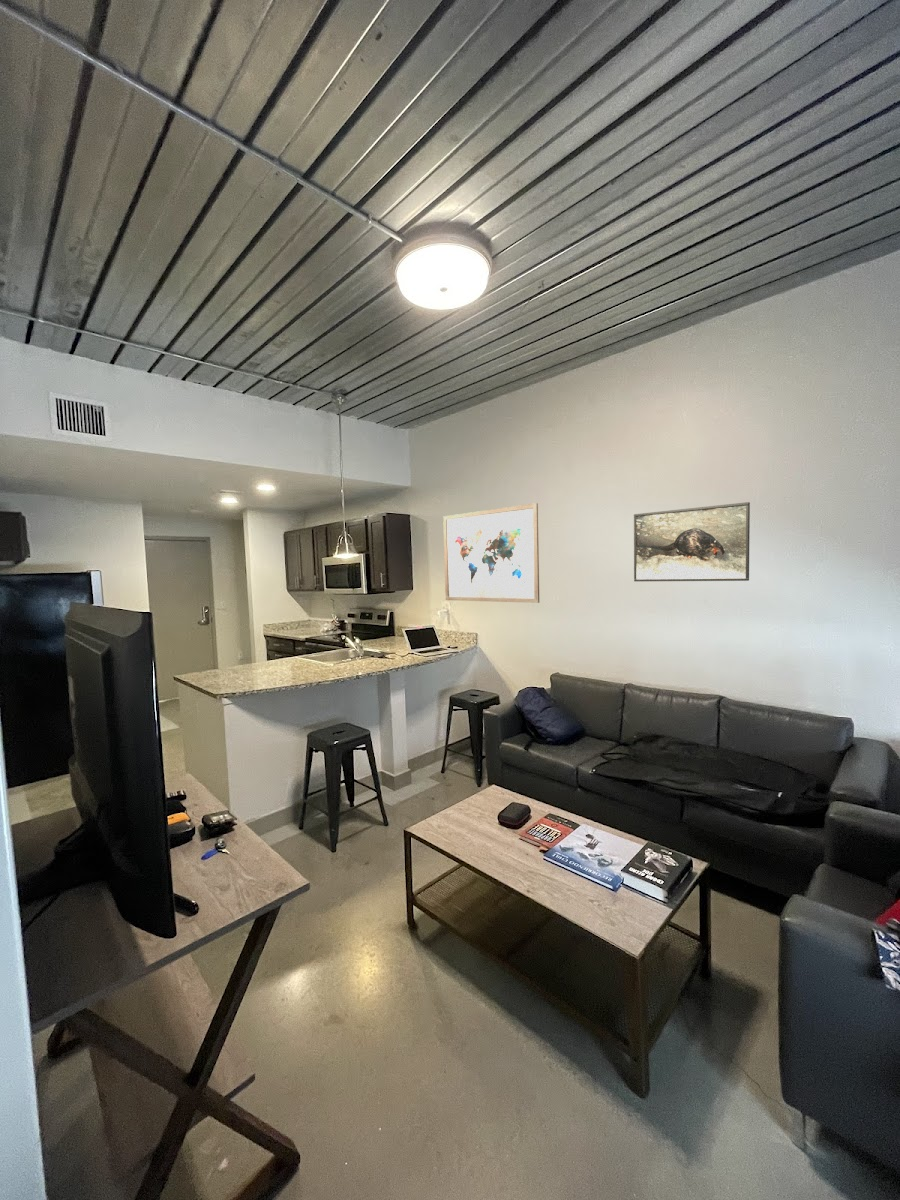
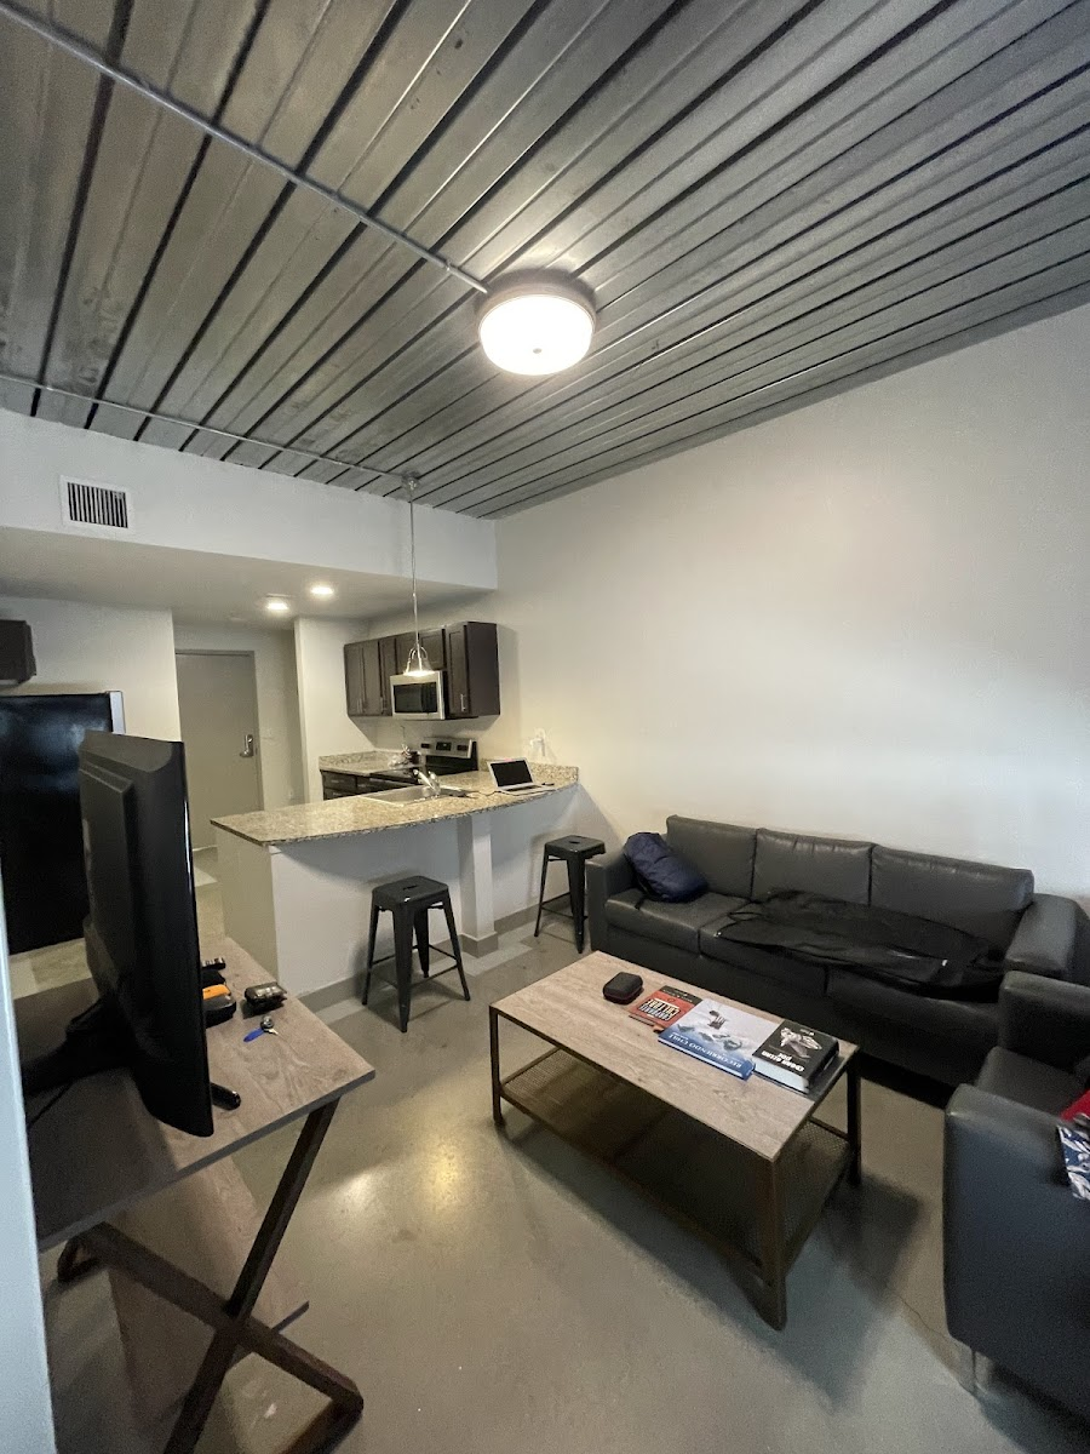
- wall art [442,502,540,604]
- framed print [633,501,751,582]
